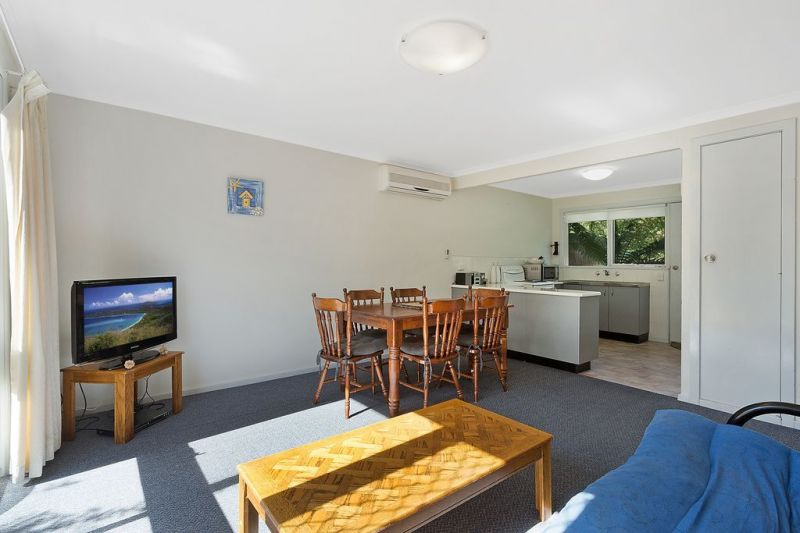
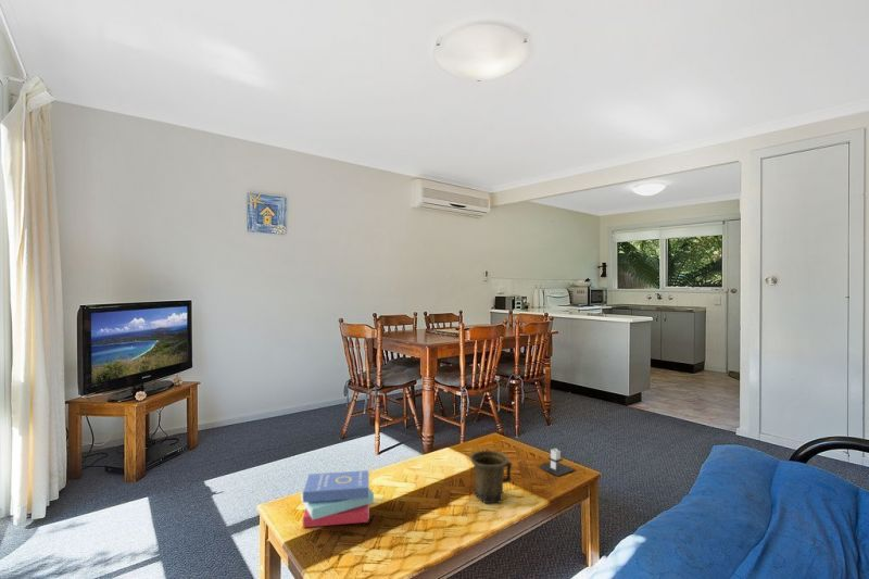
+ book [300,469,375,528]
+ mug [469,450,513,505]
+ architectural model [538,448,576,477]
